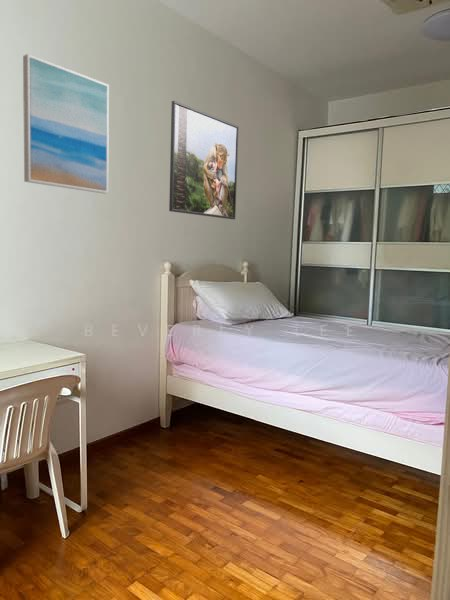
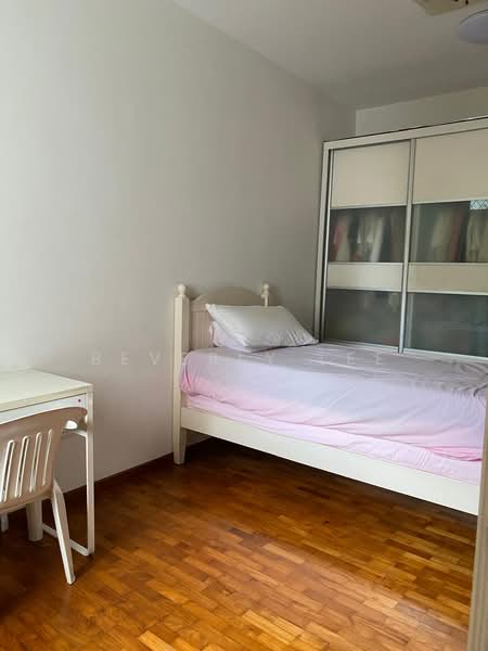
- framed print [168,100,240,220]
- wall art [22,53,110,194]
